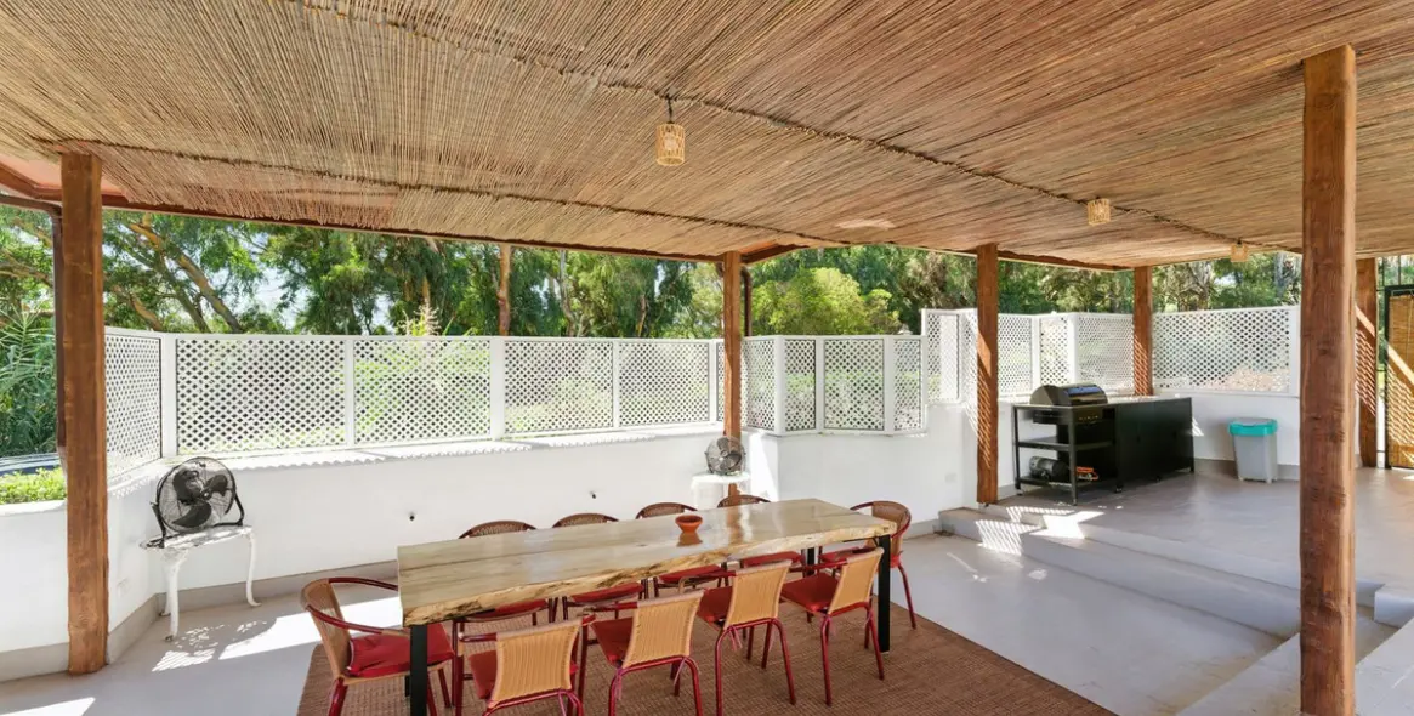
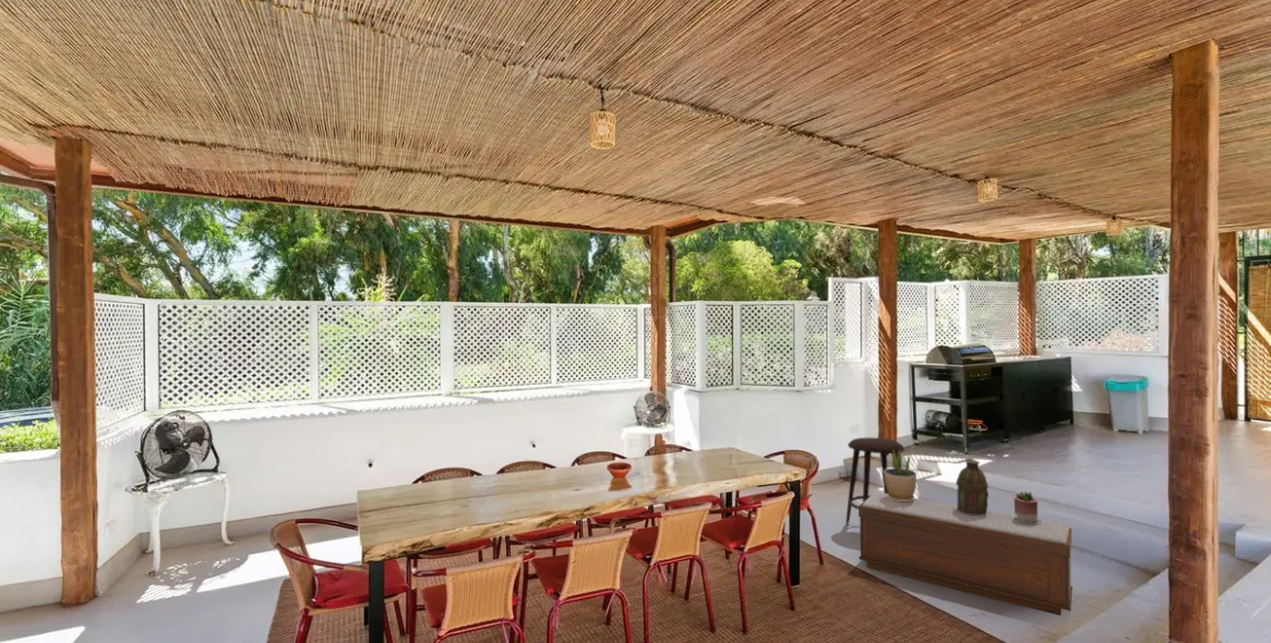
+ stool [844,436,906,525]
+ potted plant [884,445,918,501]
+ lantern [955,458,990,515]
+ bench [858,492,1074,617]
+ succulent planter [1011,490,1042,524]
